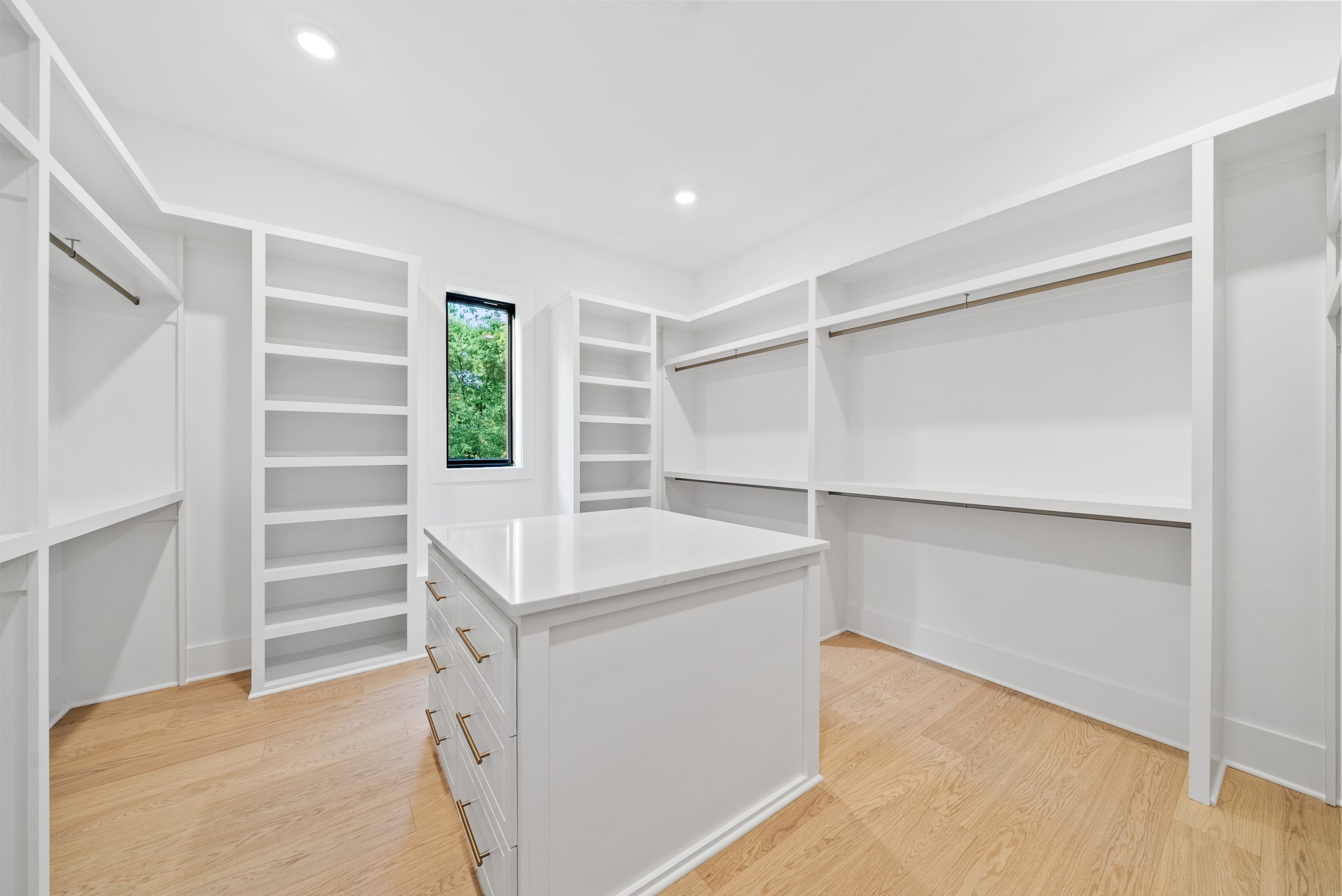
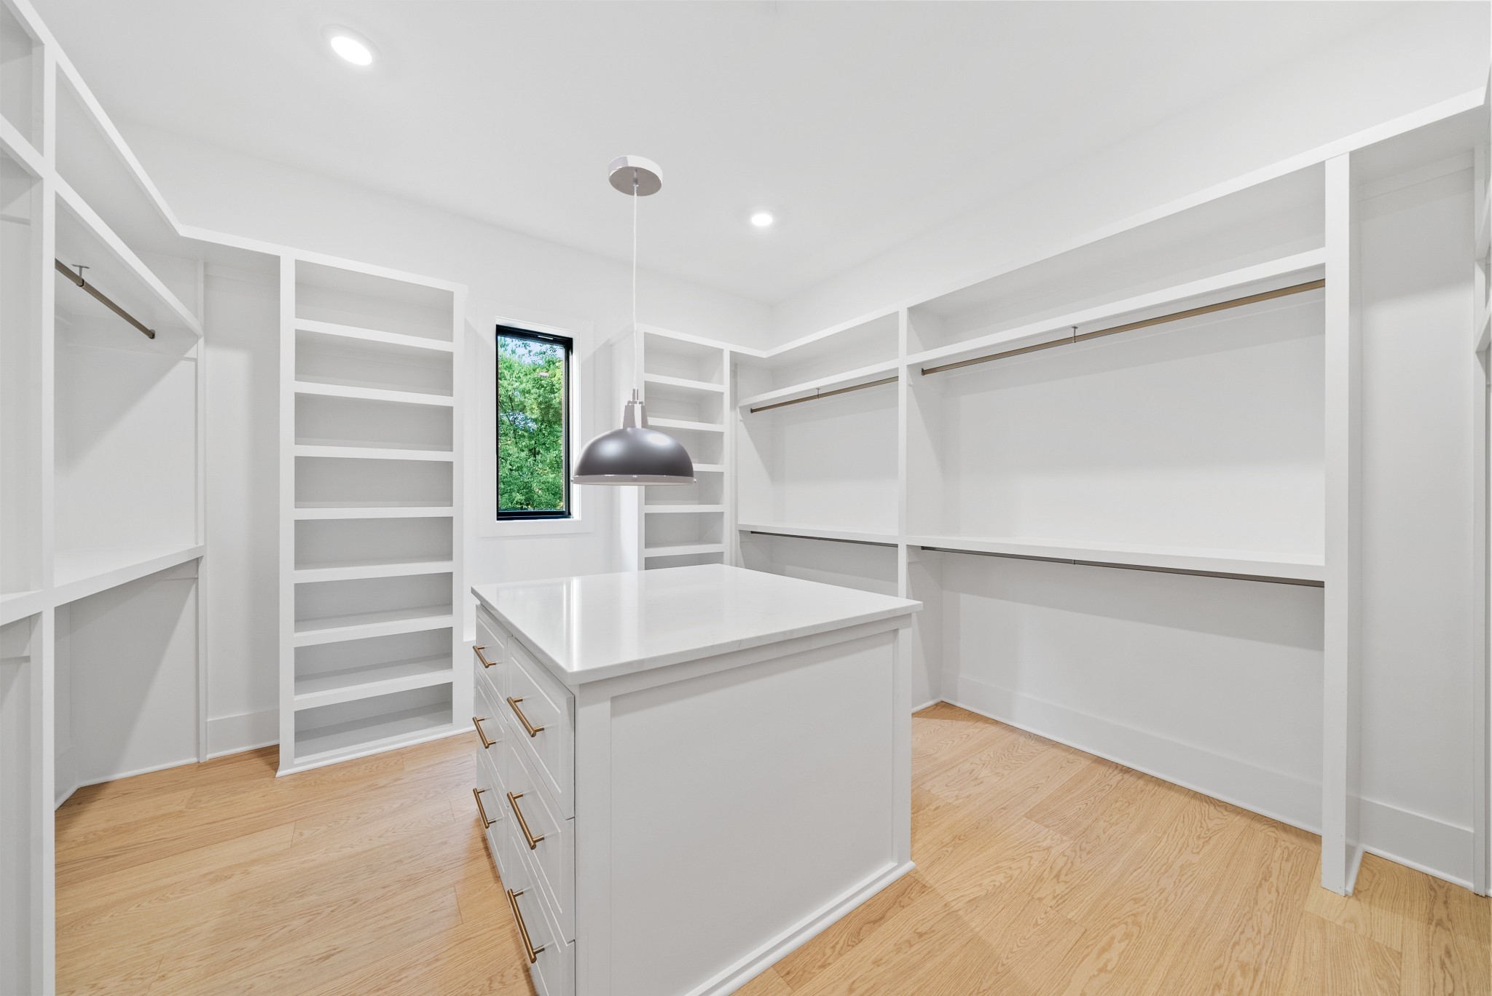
+ light fixture [569,156,697,487]
